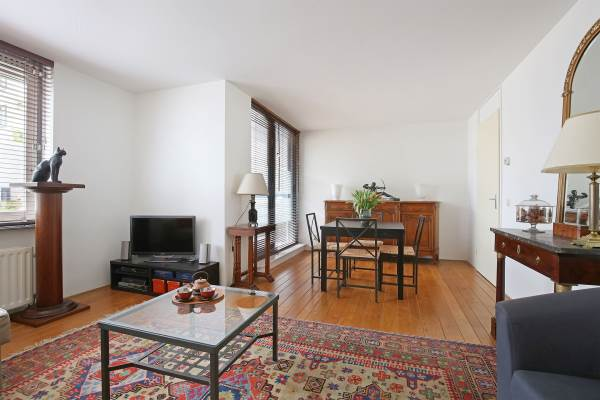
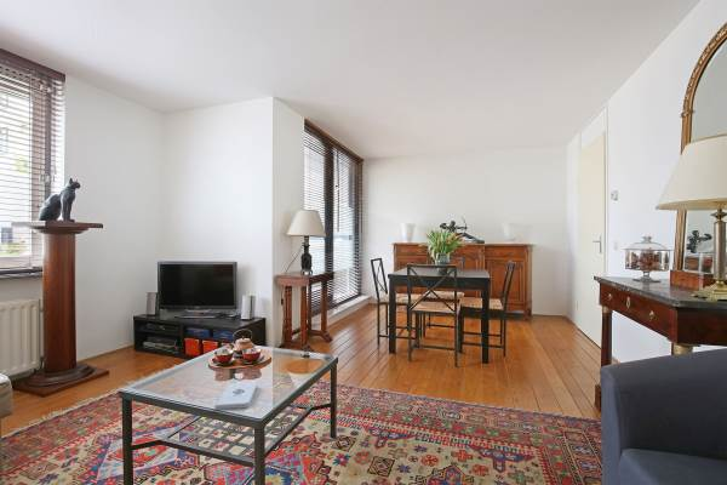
+ notepad [214,381,258,410]
